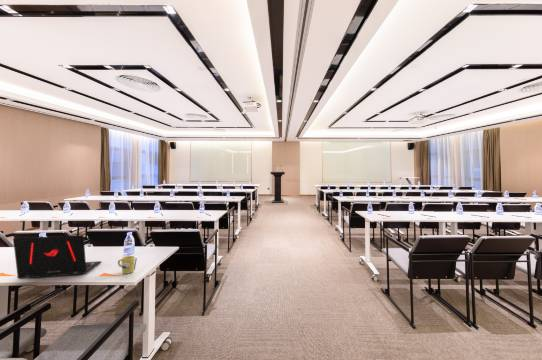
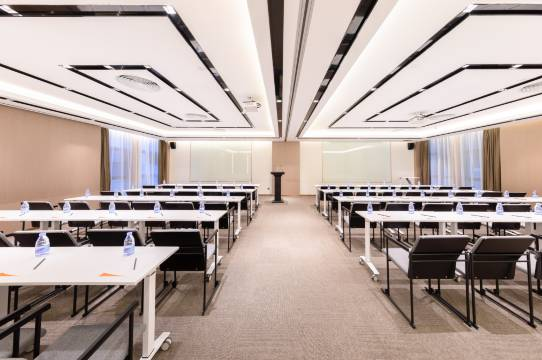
- laptop [12,234,102,280]
- mug [117,255,136,275]
